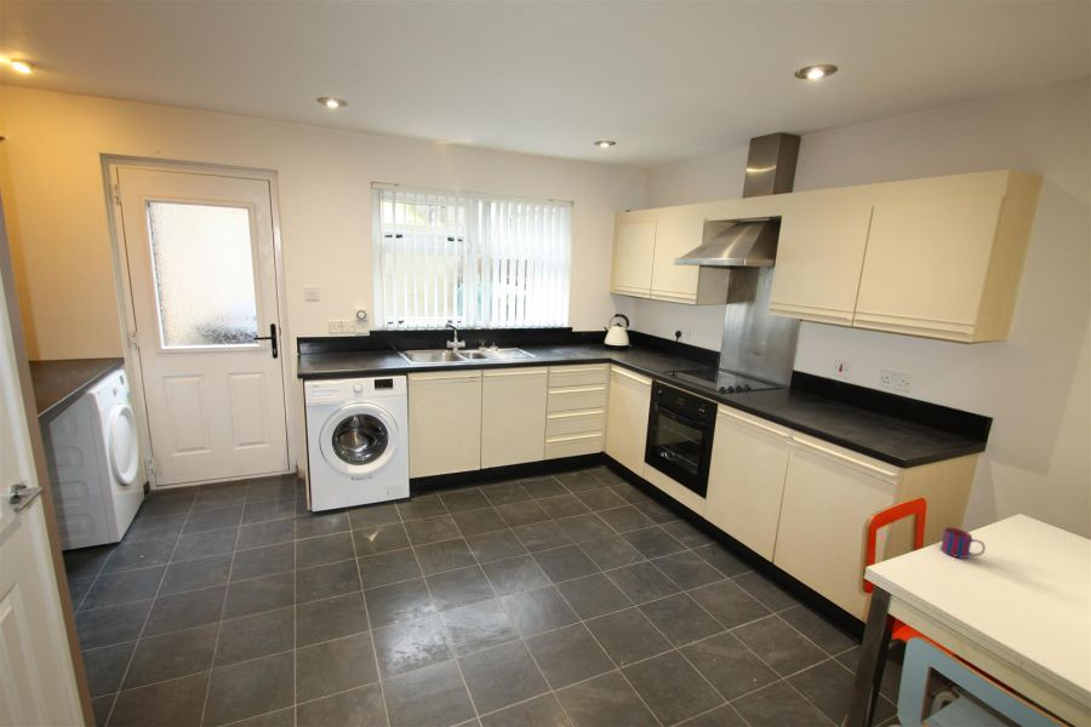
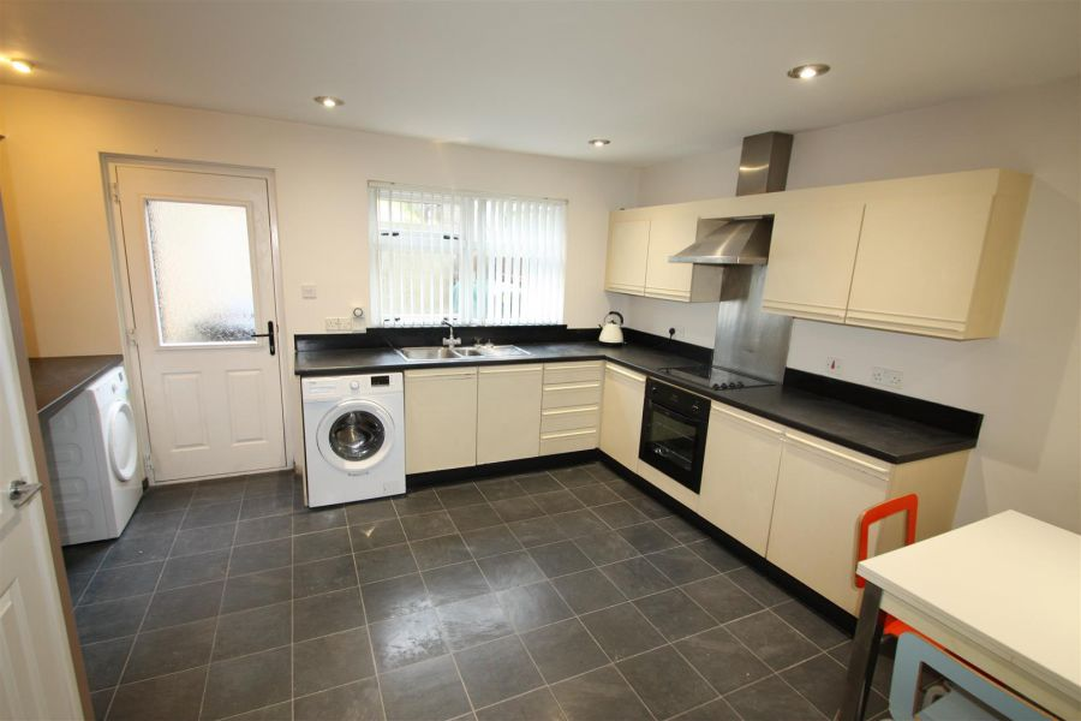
- mug [939,526,987,560]
